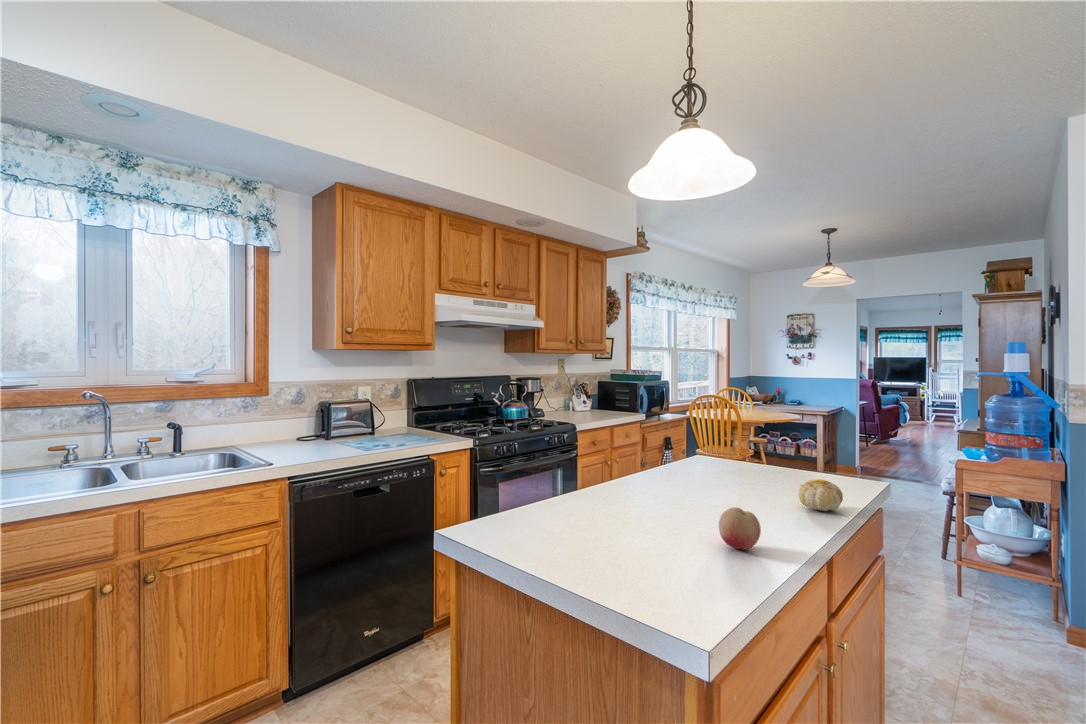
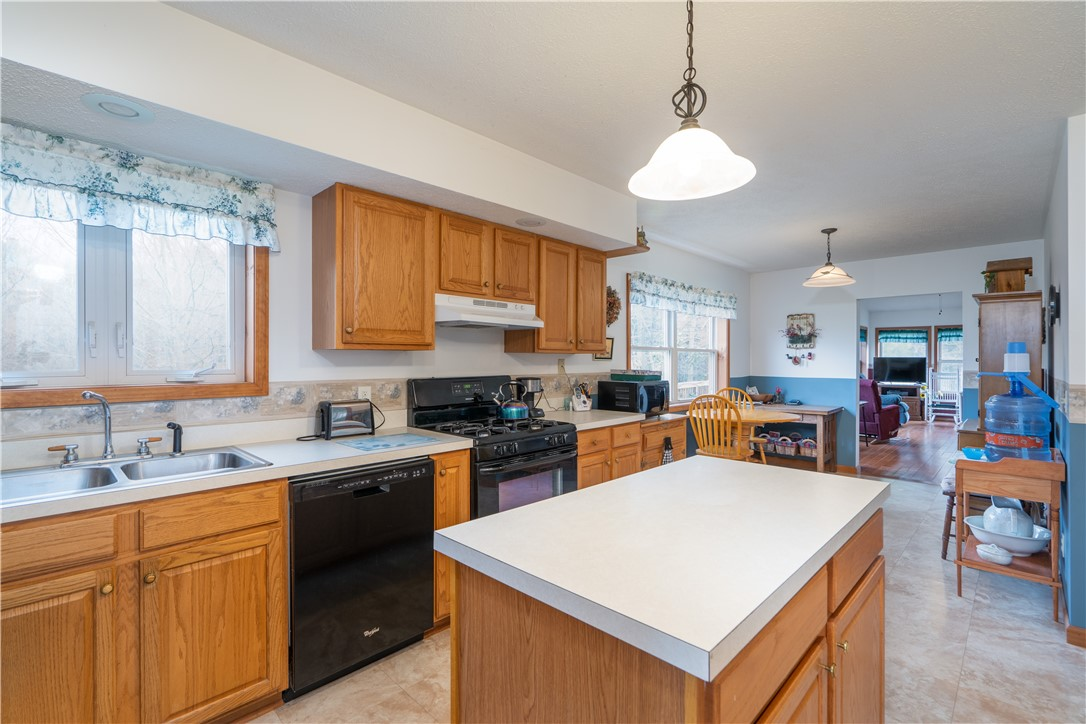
- fruit [718,506,762,551]
- fruit [797,478,844,512]
